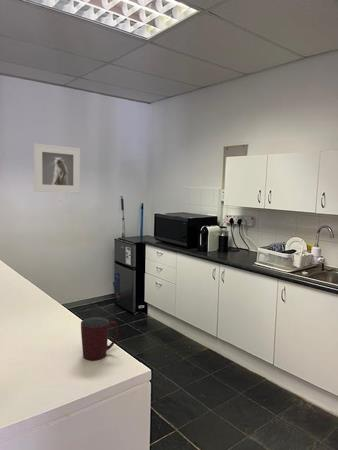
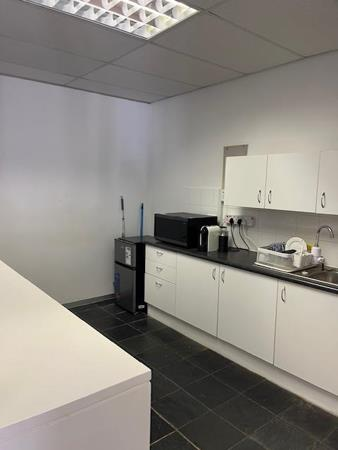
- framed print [33,142,81,194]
- mug [80,316,119,361]
